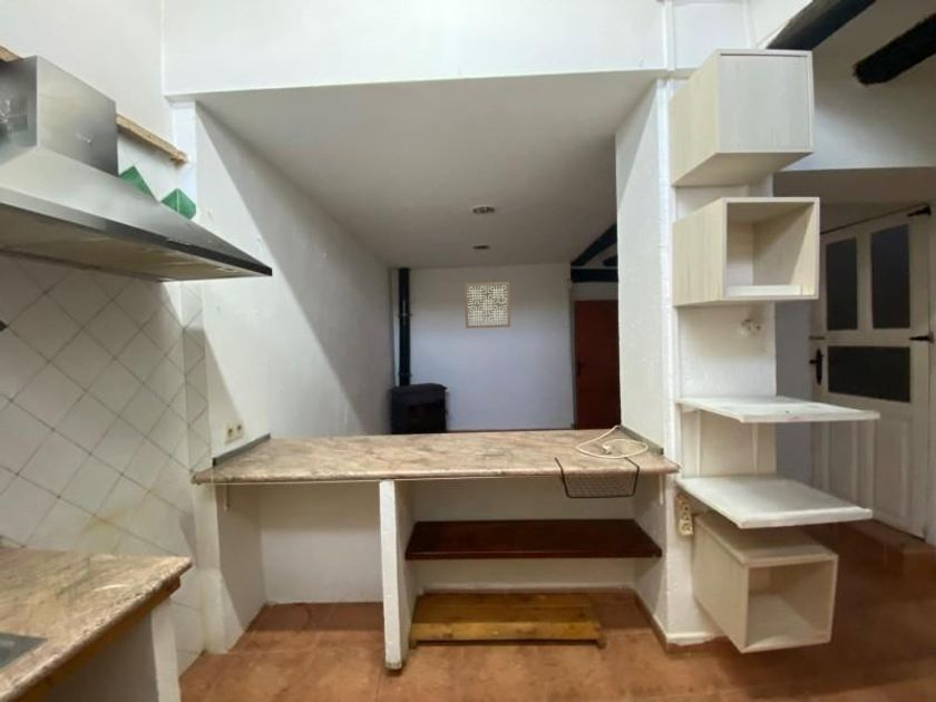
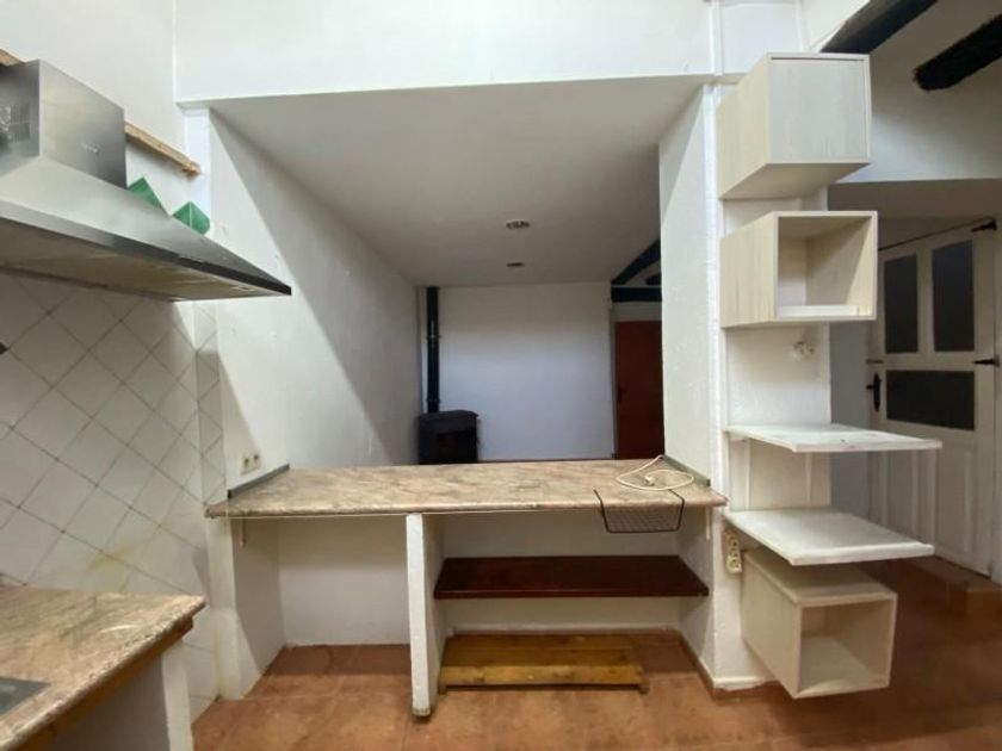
- wall art [464,281,511,329]
